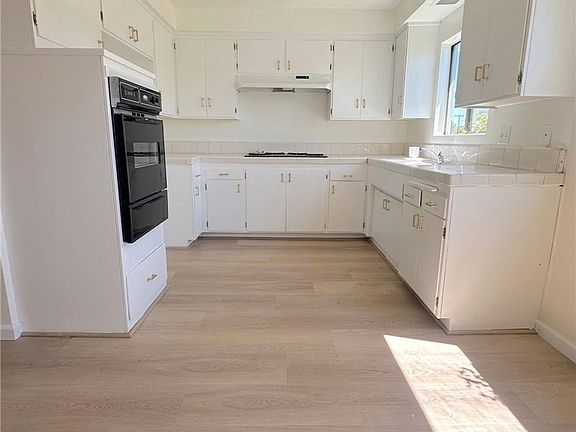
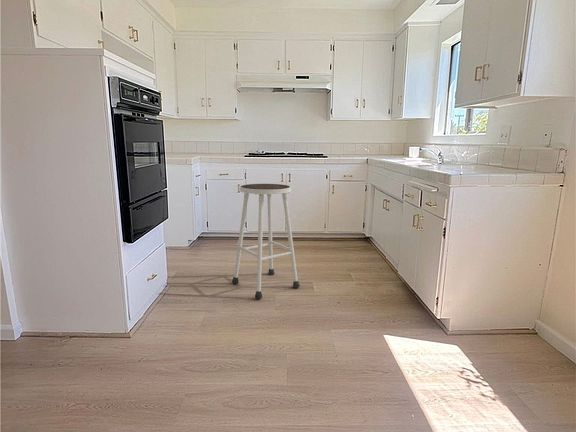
+ stool [231,183,301,300]
